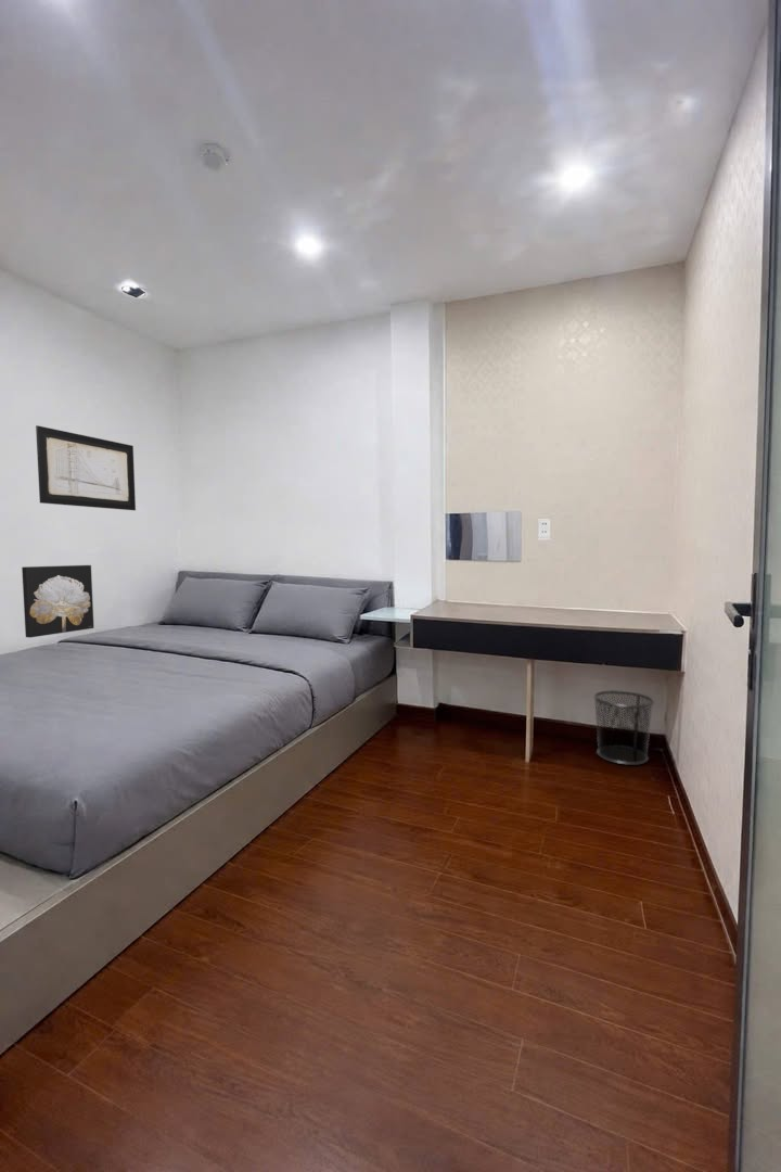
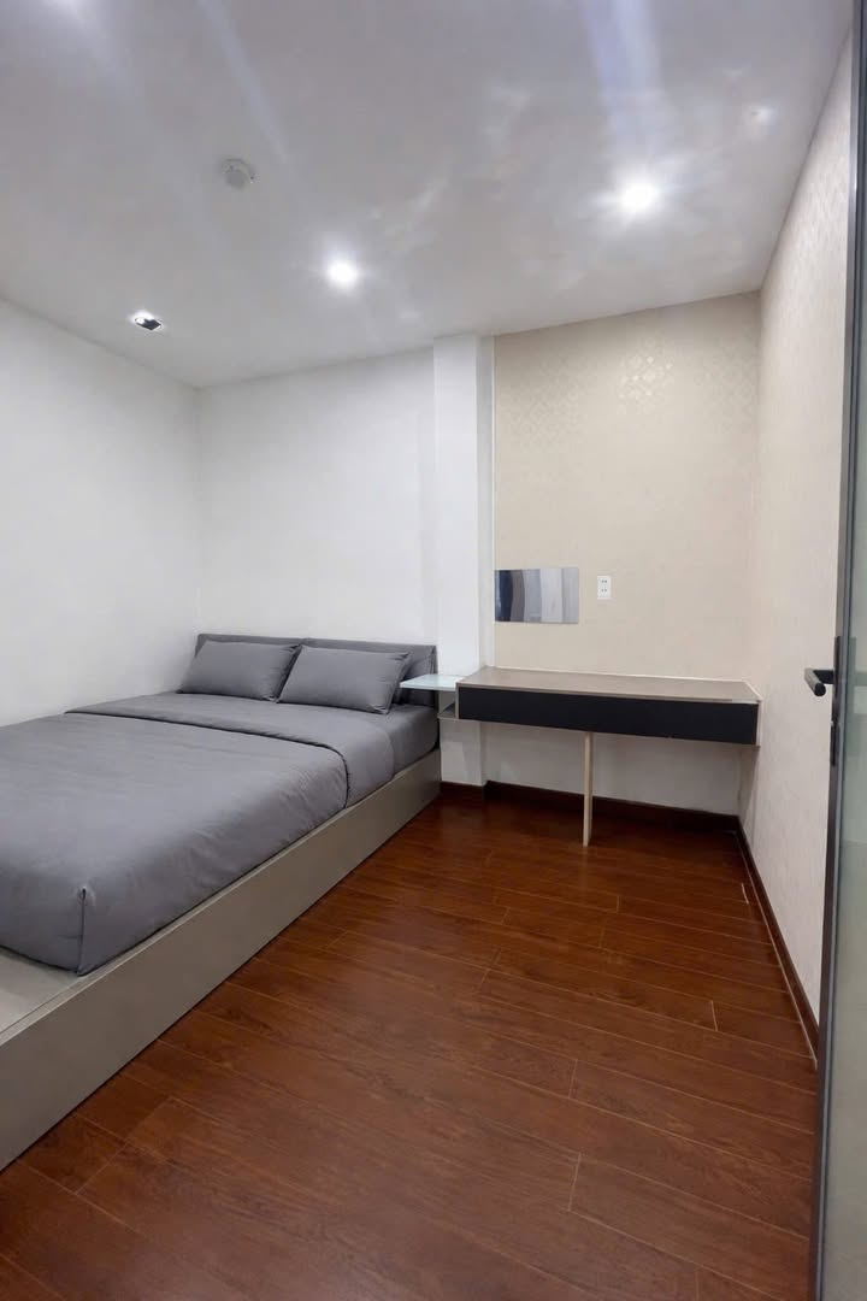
- wall art [21,564,95,639]
- wall art [35,424,137,511]
- waste bin [592,689,655,766]
